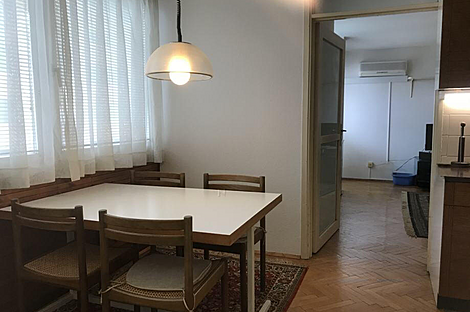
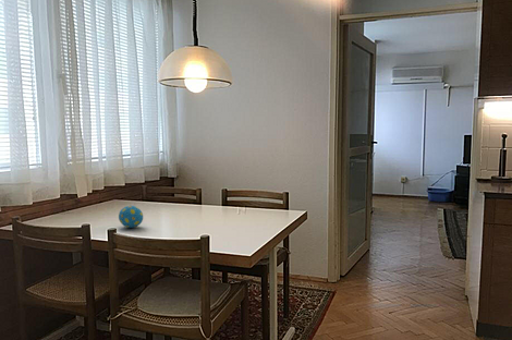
+ decorative egg [118,205,144,229]
